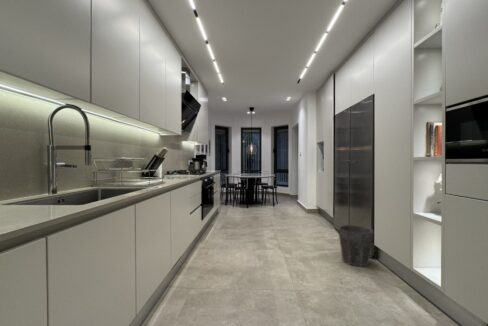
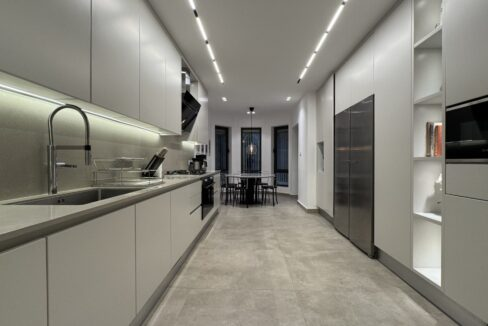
- waste bin [337,224,375,268]
